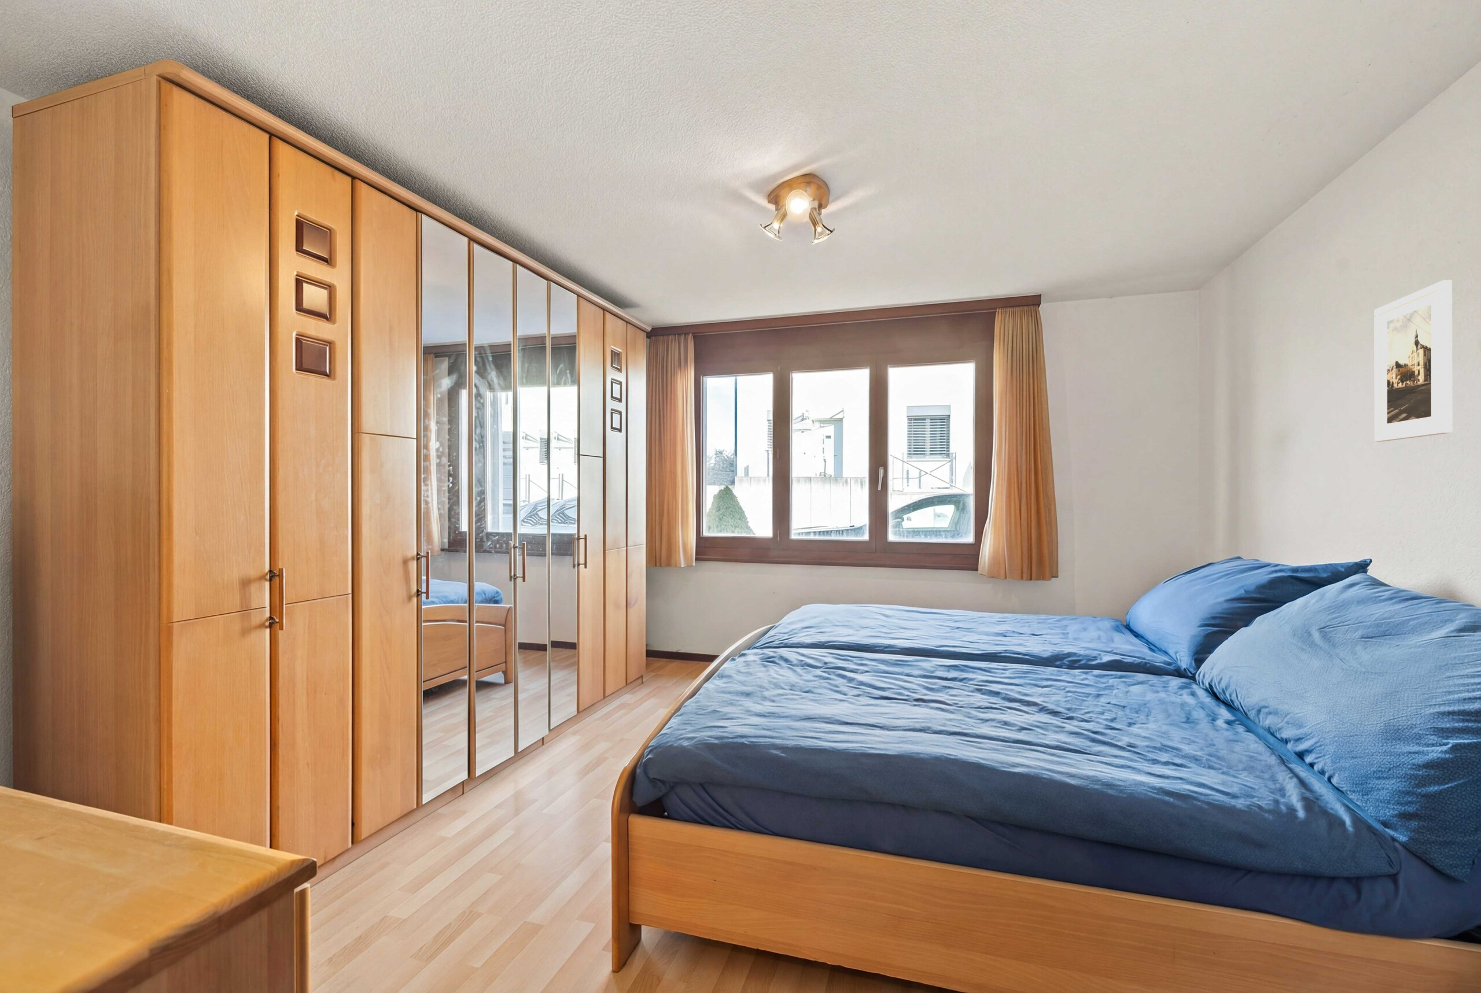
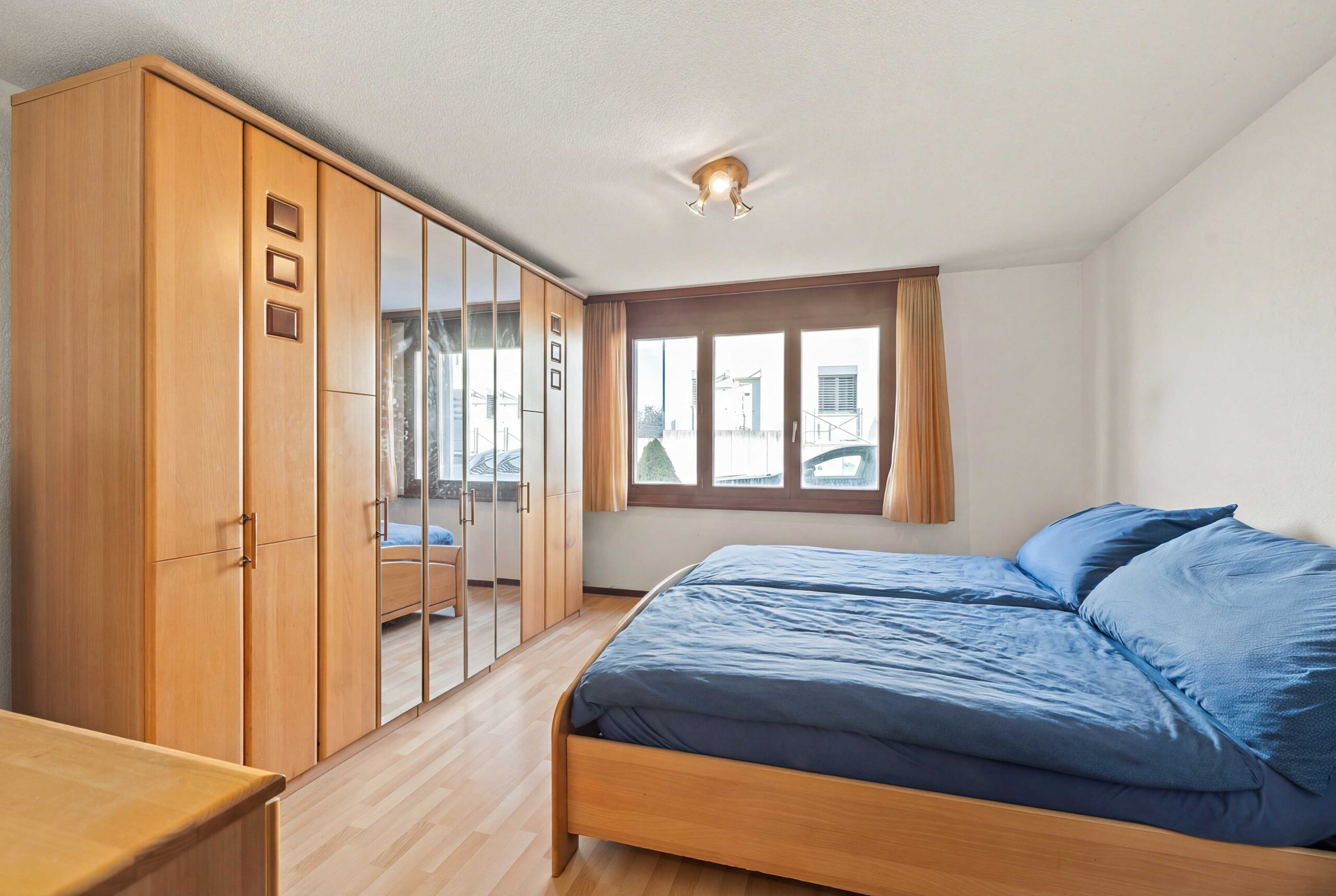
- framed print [1373,279,1452,442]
